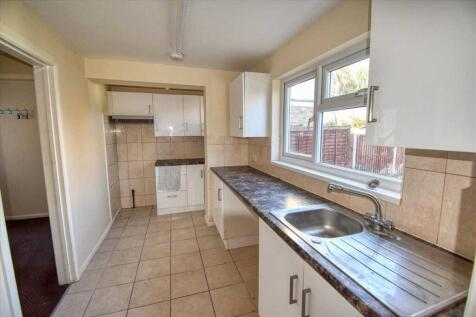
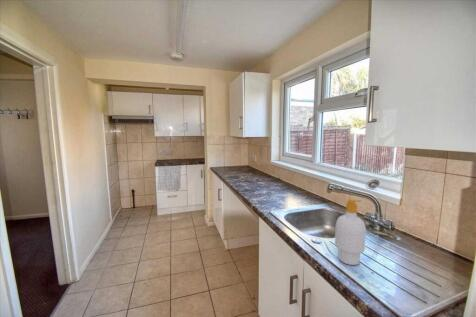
+ soap bottle [334,198,367,266]
